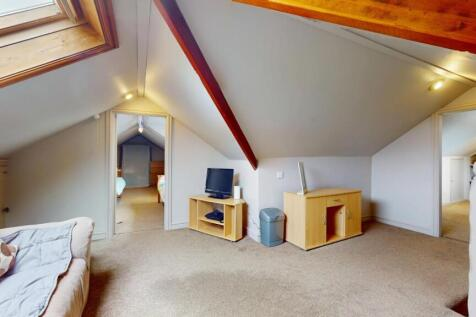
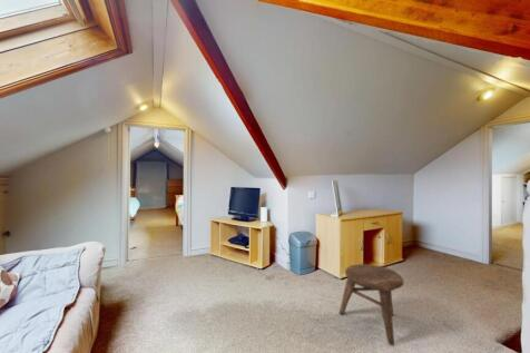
+ stool [338,263,404,346]
